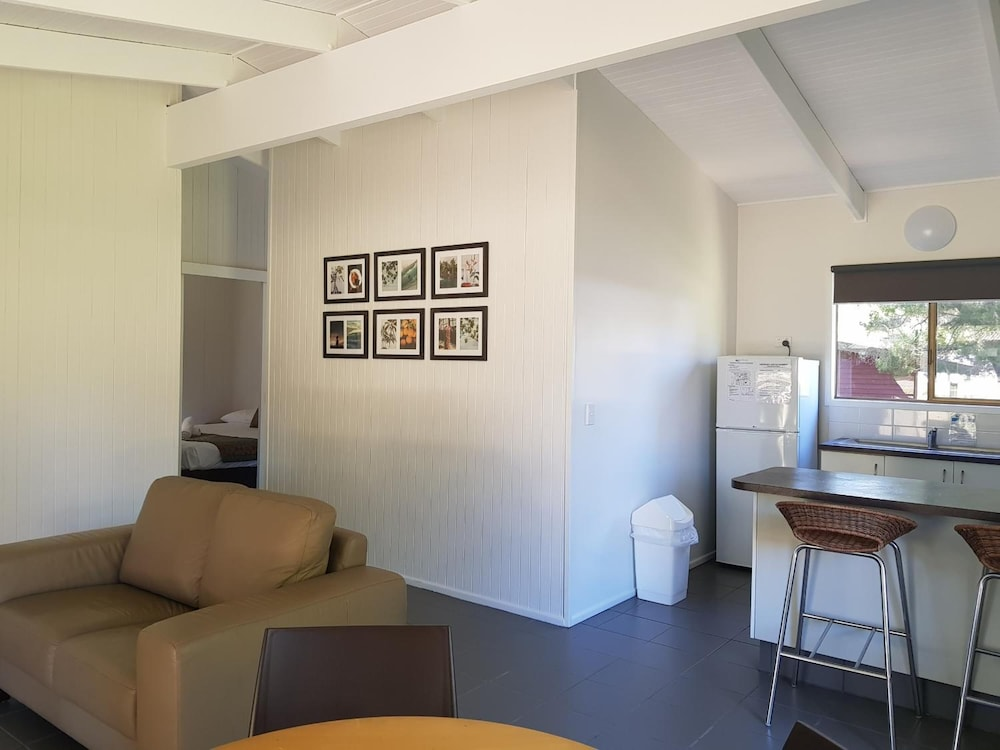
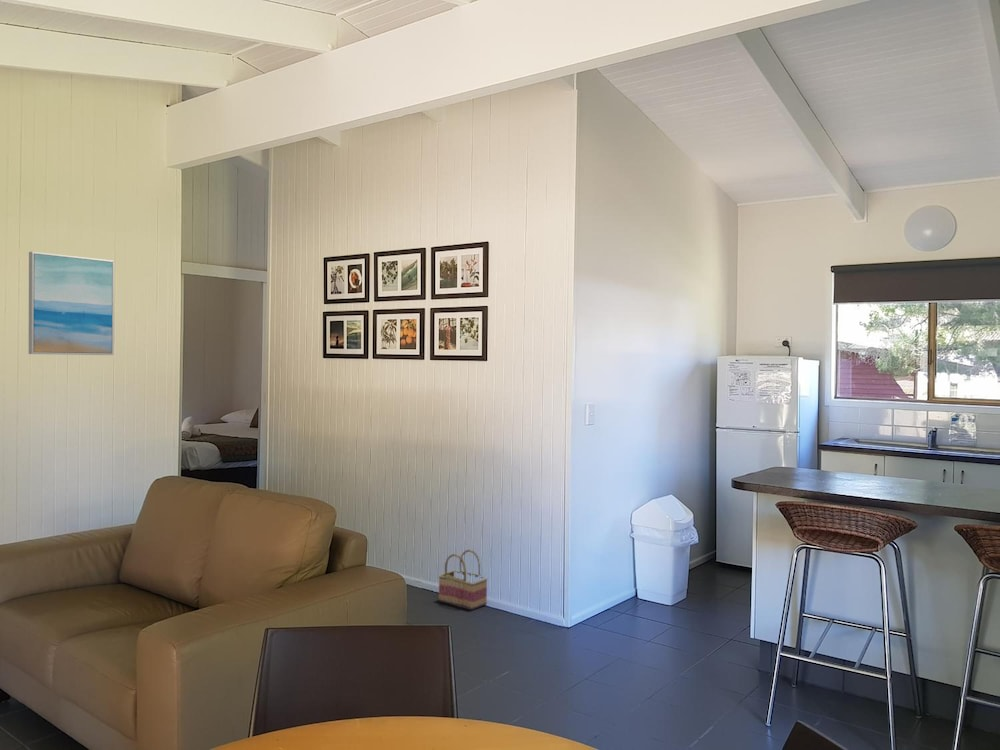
+ wall art [28,251,115,356]
+ basket [437,549,489,611]
